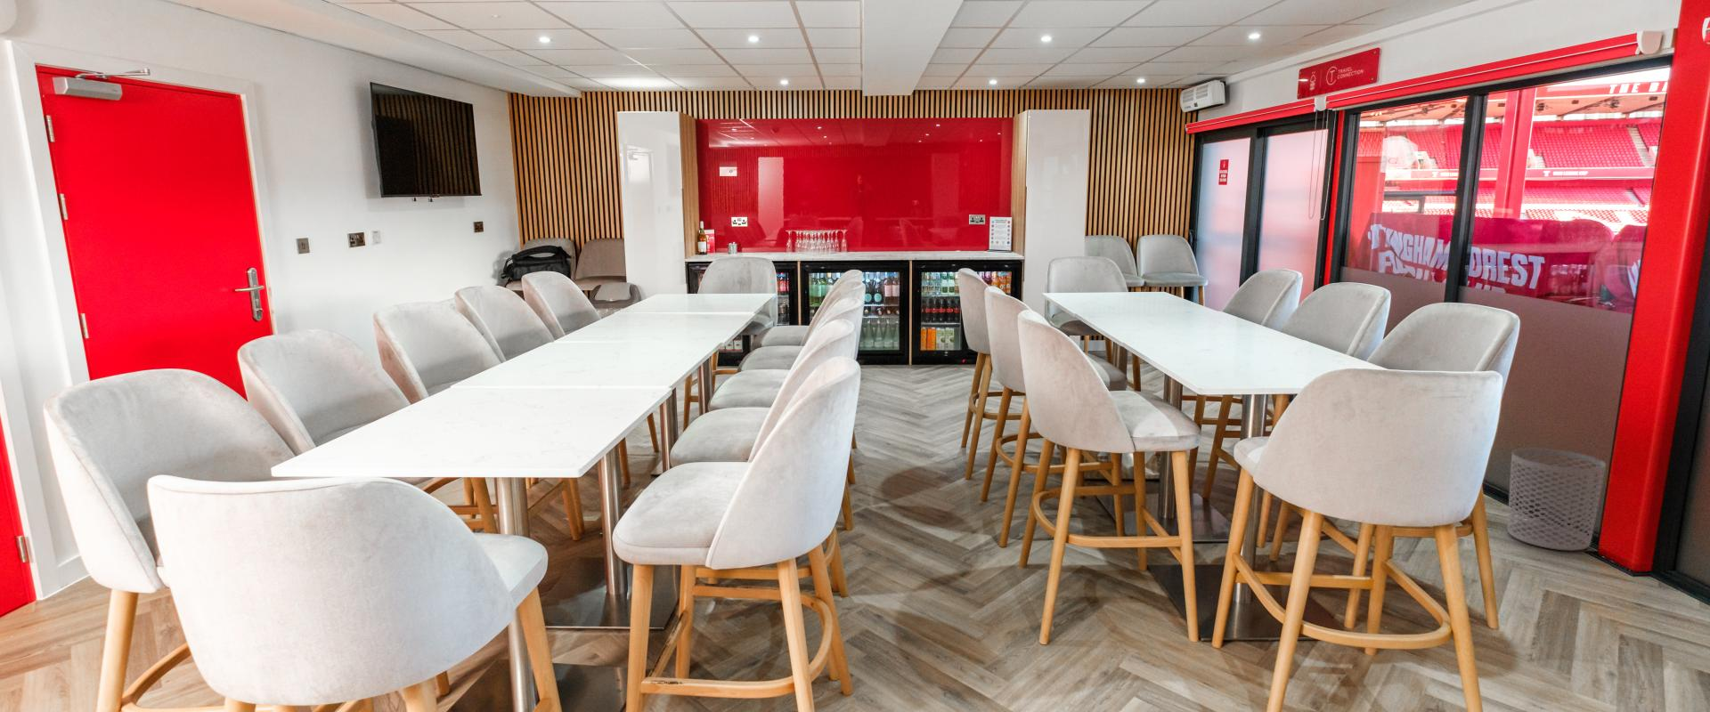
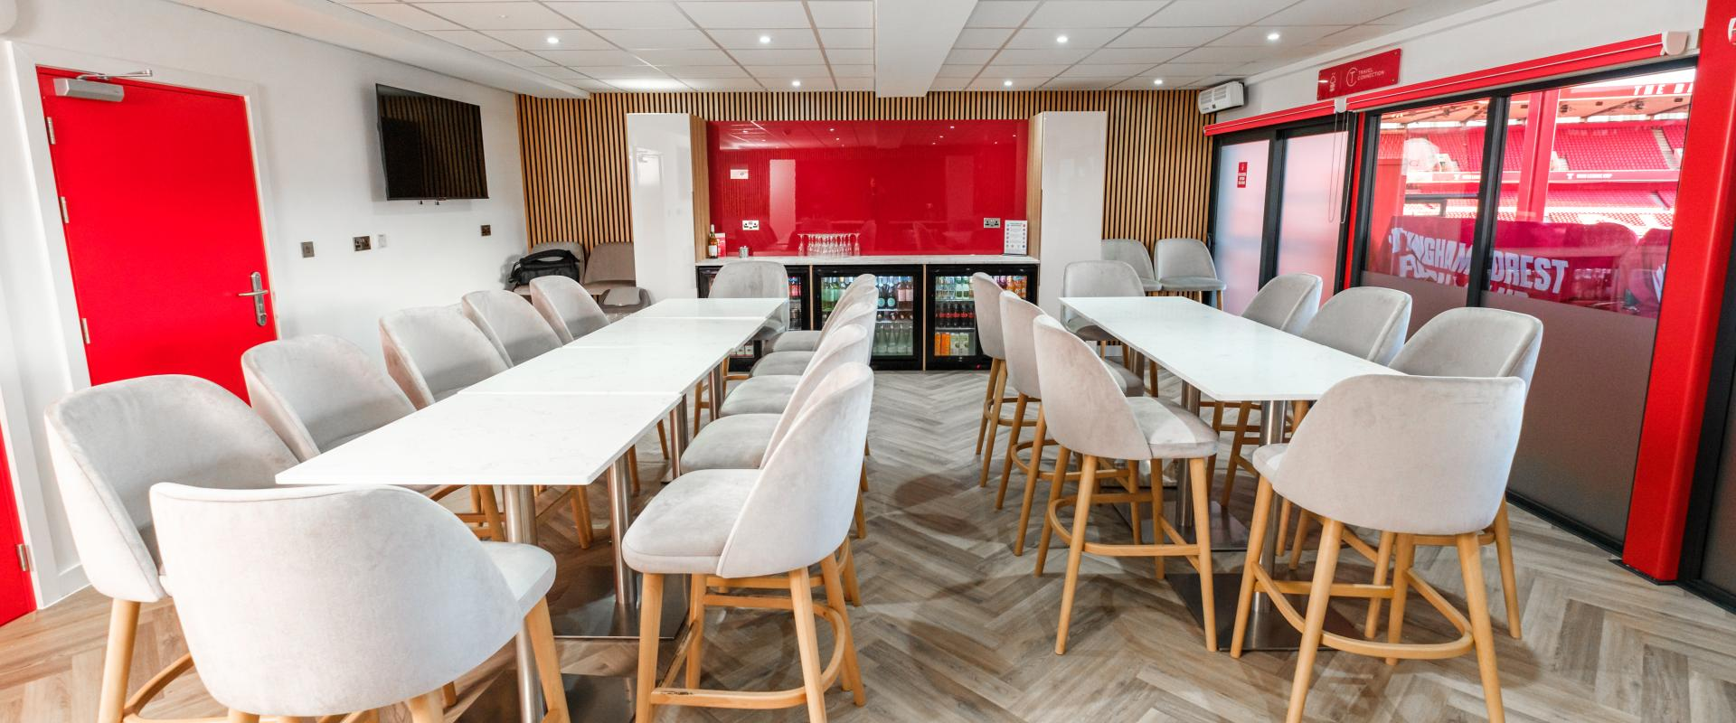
- waste bin [1507,448,1606,552]
